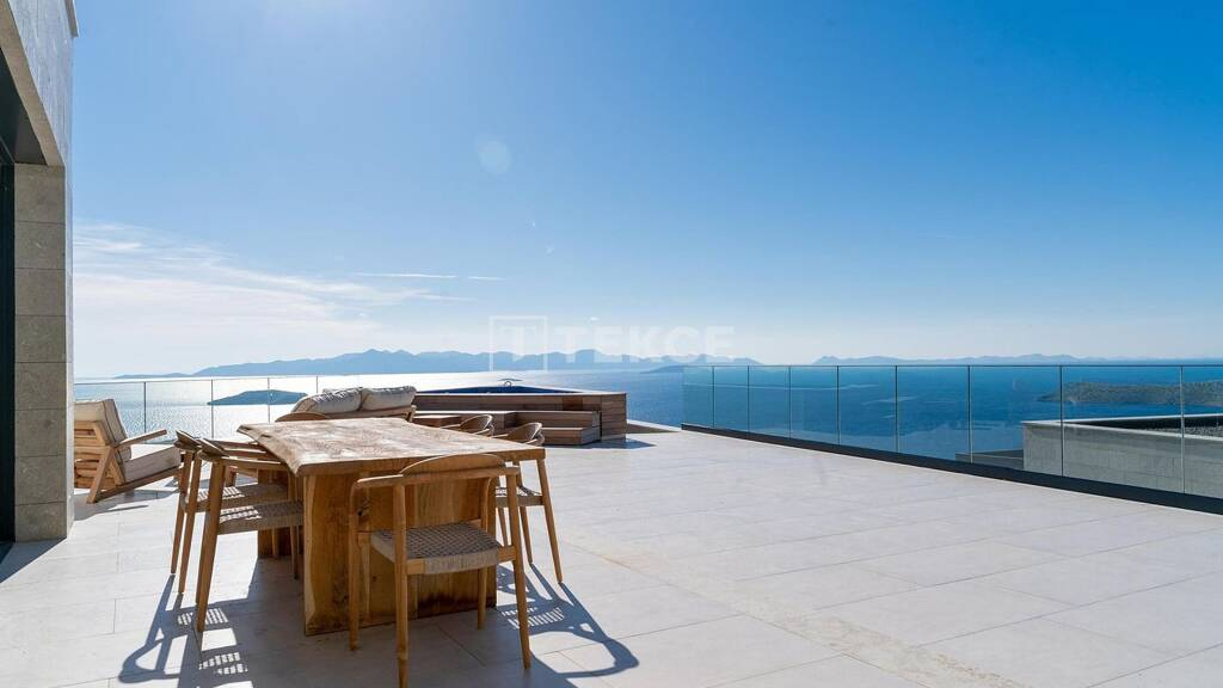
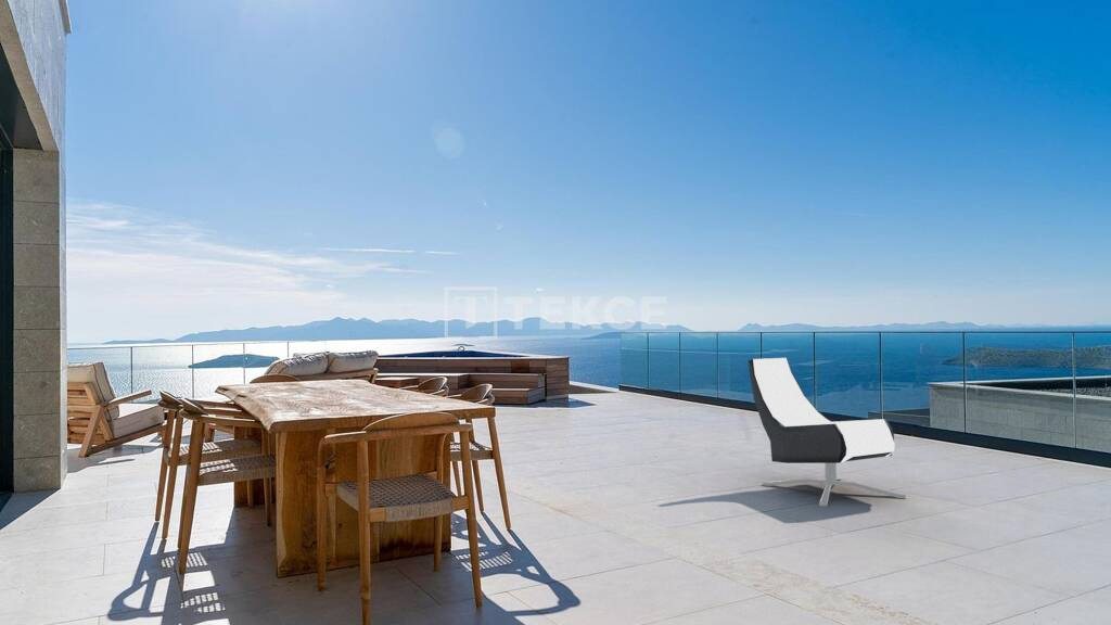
+ lounge chair [748,357,906,507]
